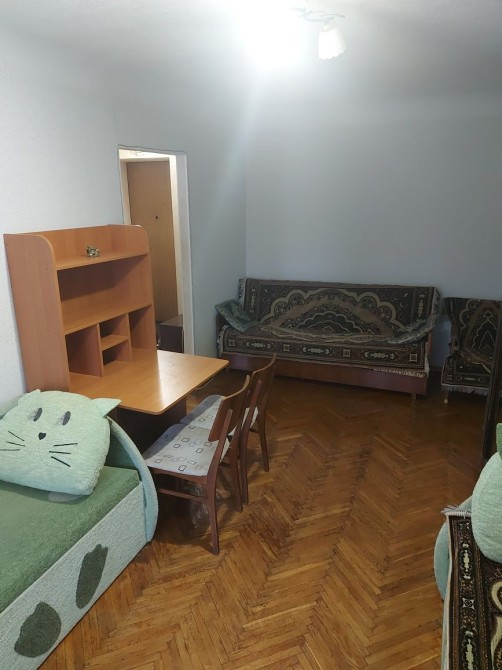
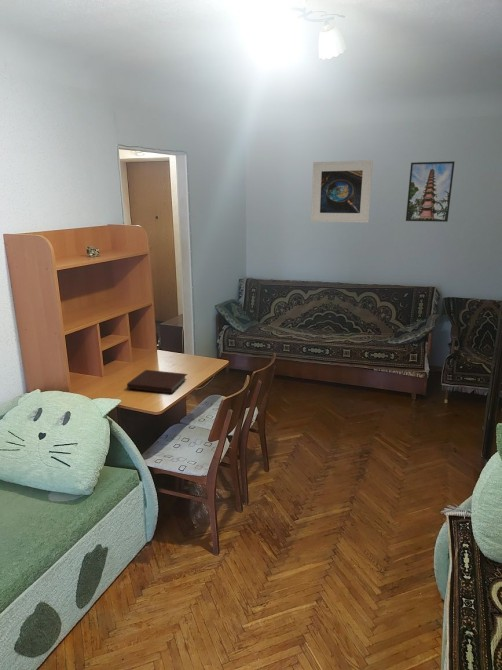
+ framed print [405,160,456,223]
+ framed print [310,159,374,224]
+ notebook [126,369,188,394]
